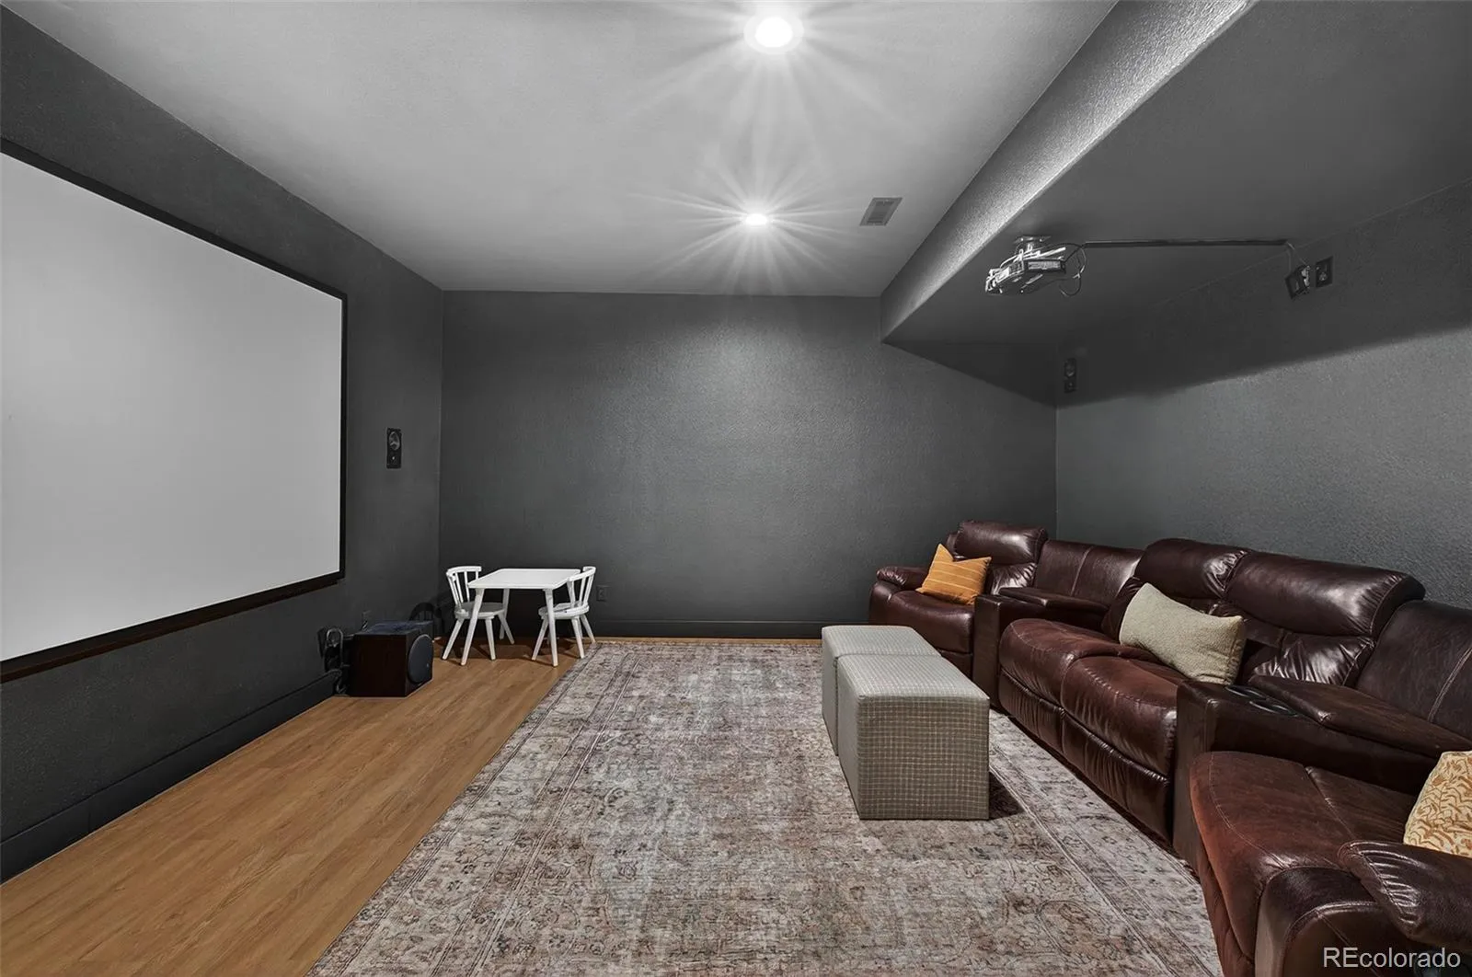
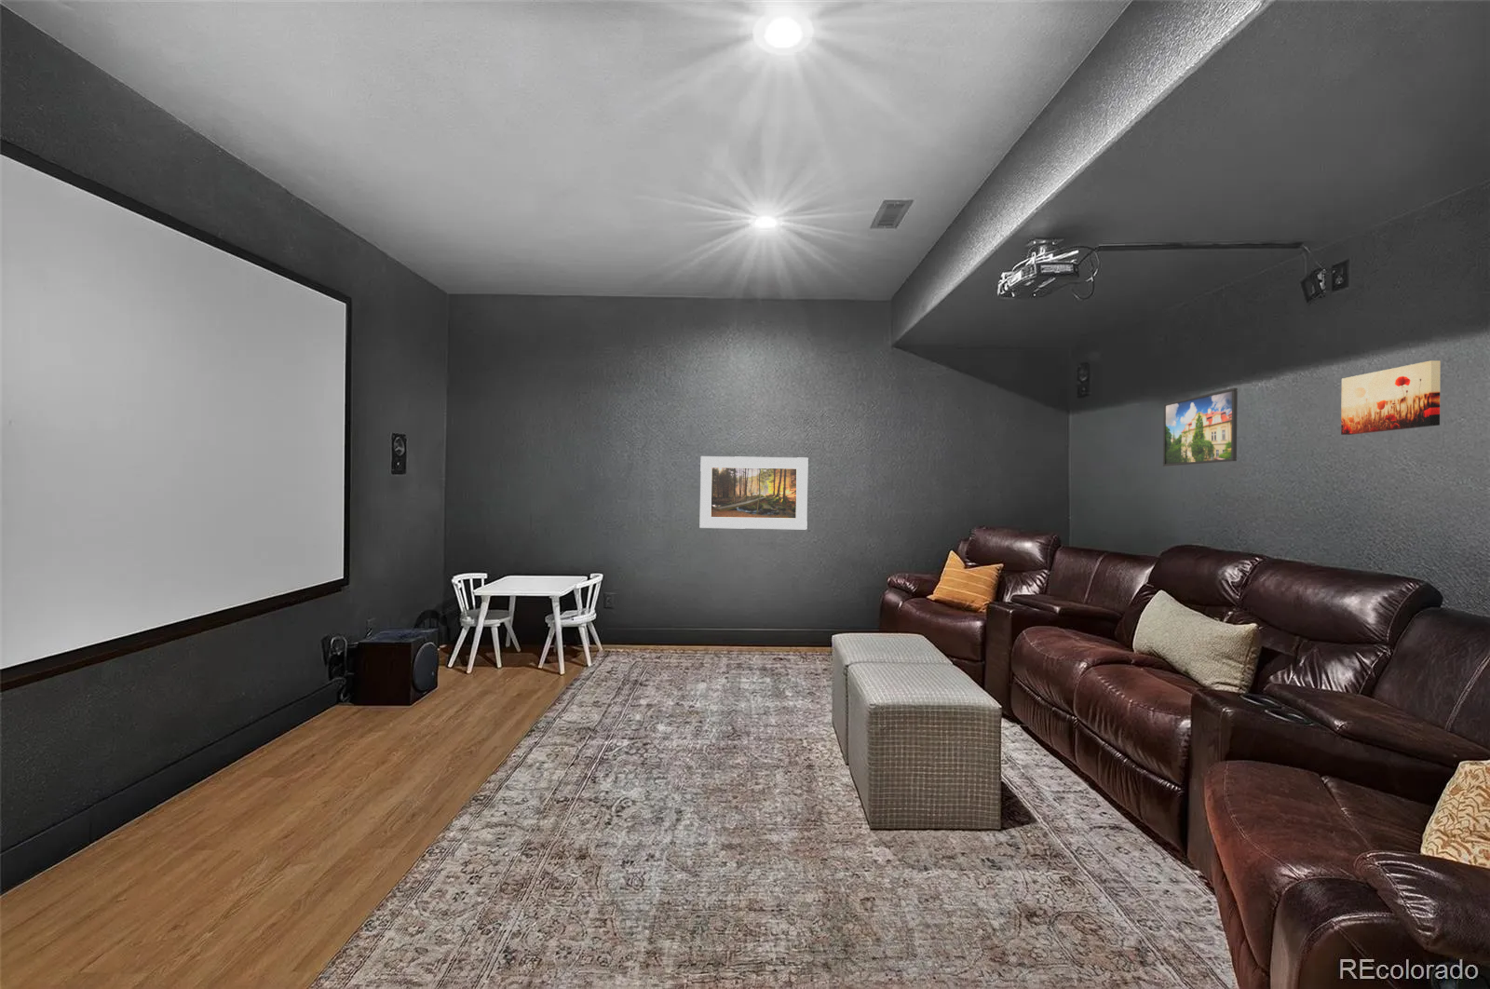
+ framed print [700,456,808,531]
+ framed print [1162,387,1238,468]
+ wall art [1340,360,1441,436]
